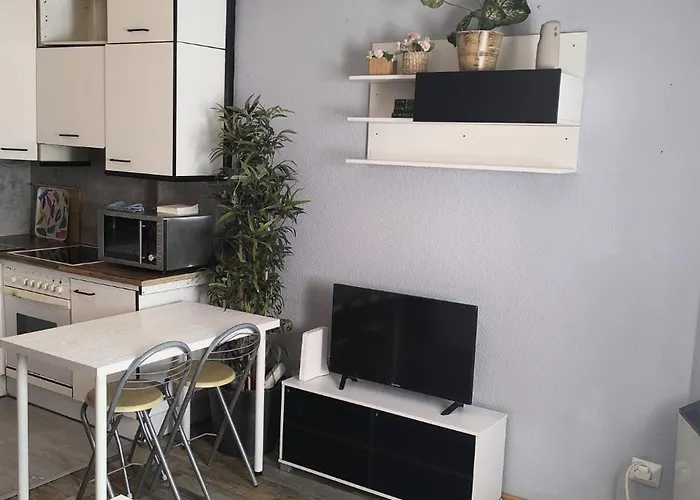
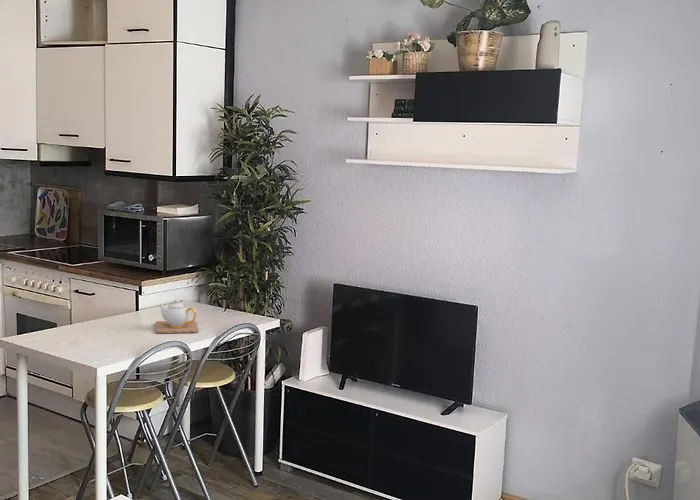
+ teapot [154,298,199,334]
